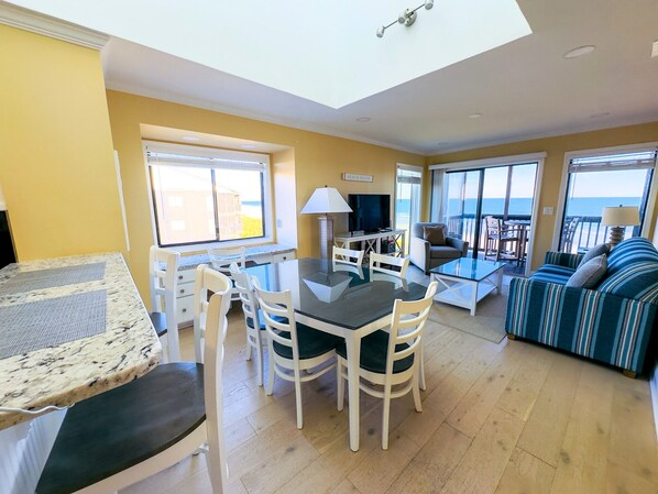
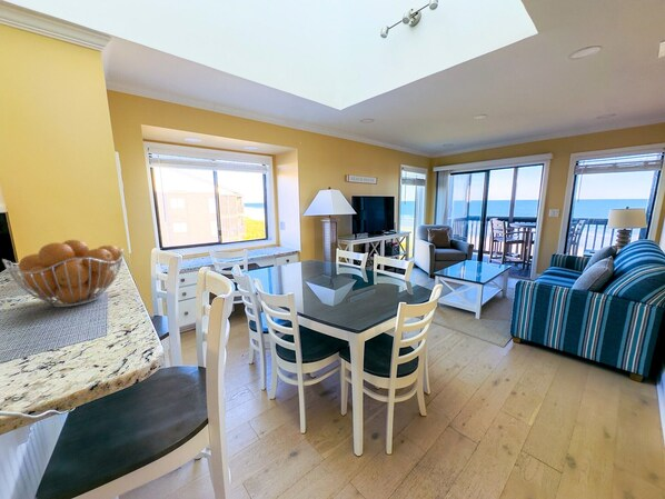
+ fruit basket [1,239,125,308]
